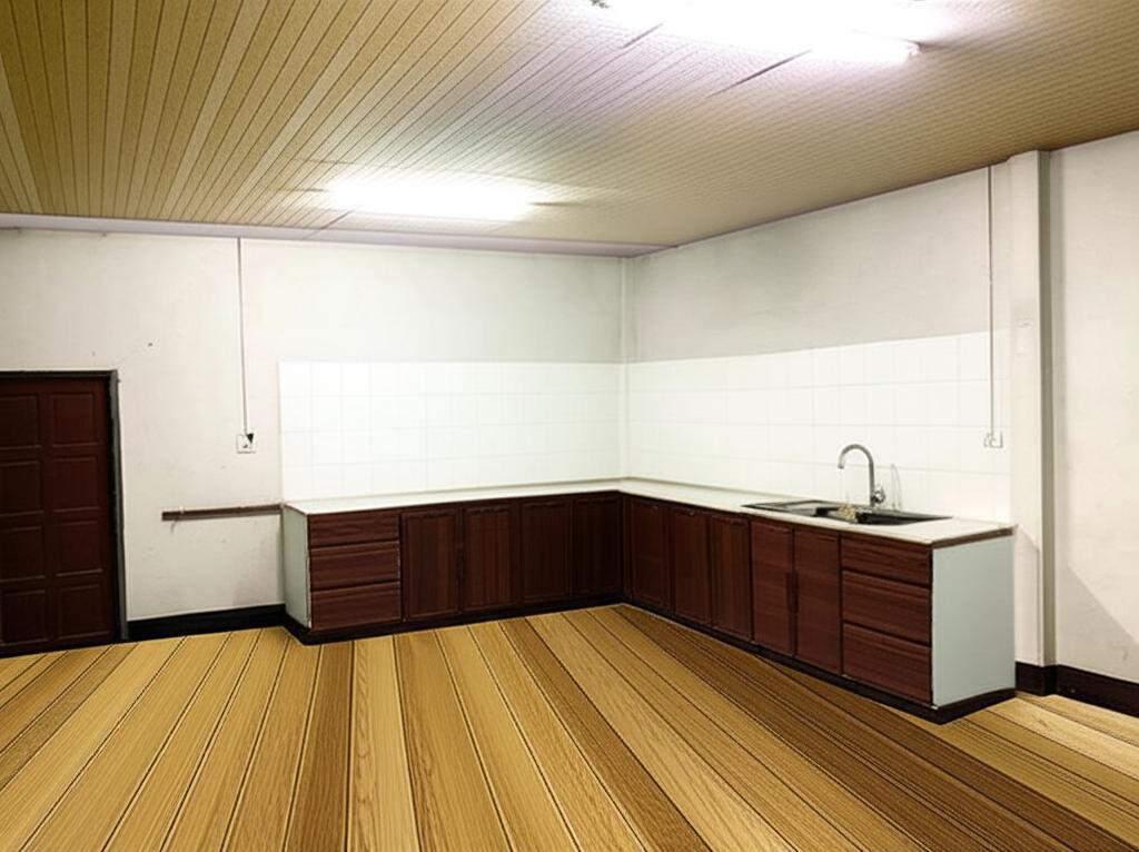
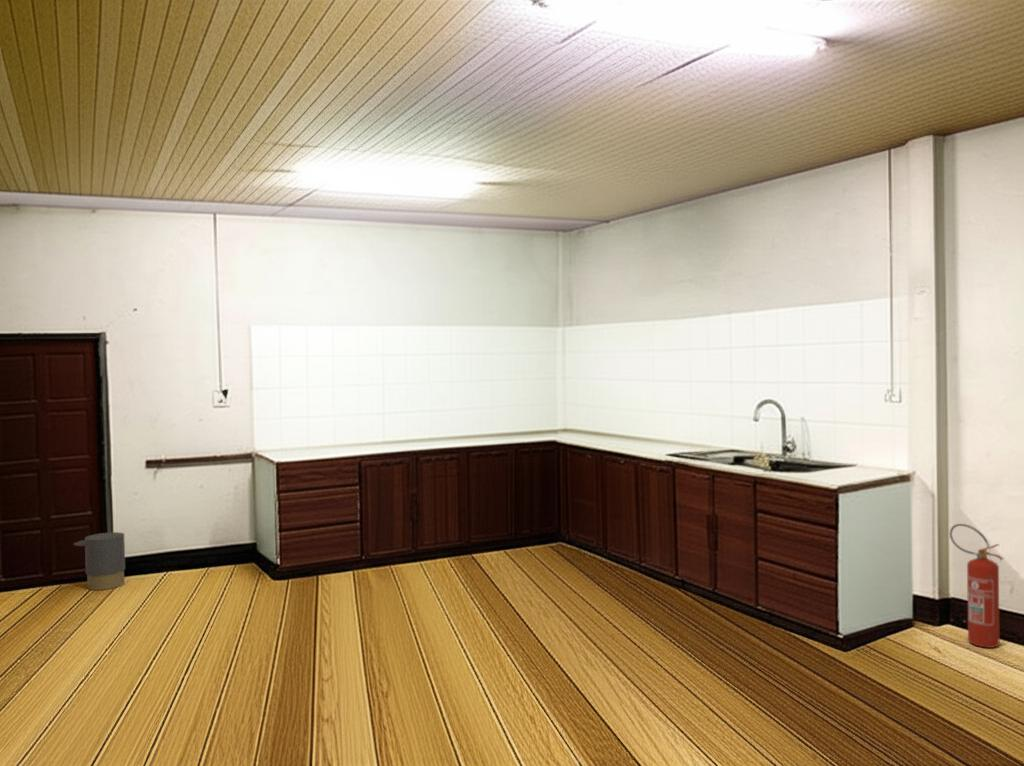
+ fire extinguisher [949,523,1004,649]
+ trash can [73,531,126,591]
